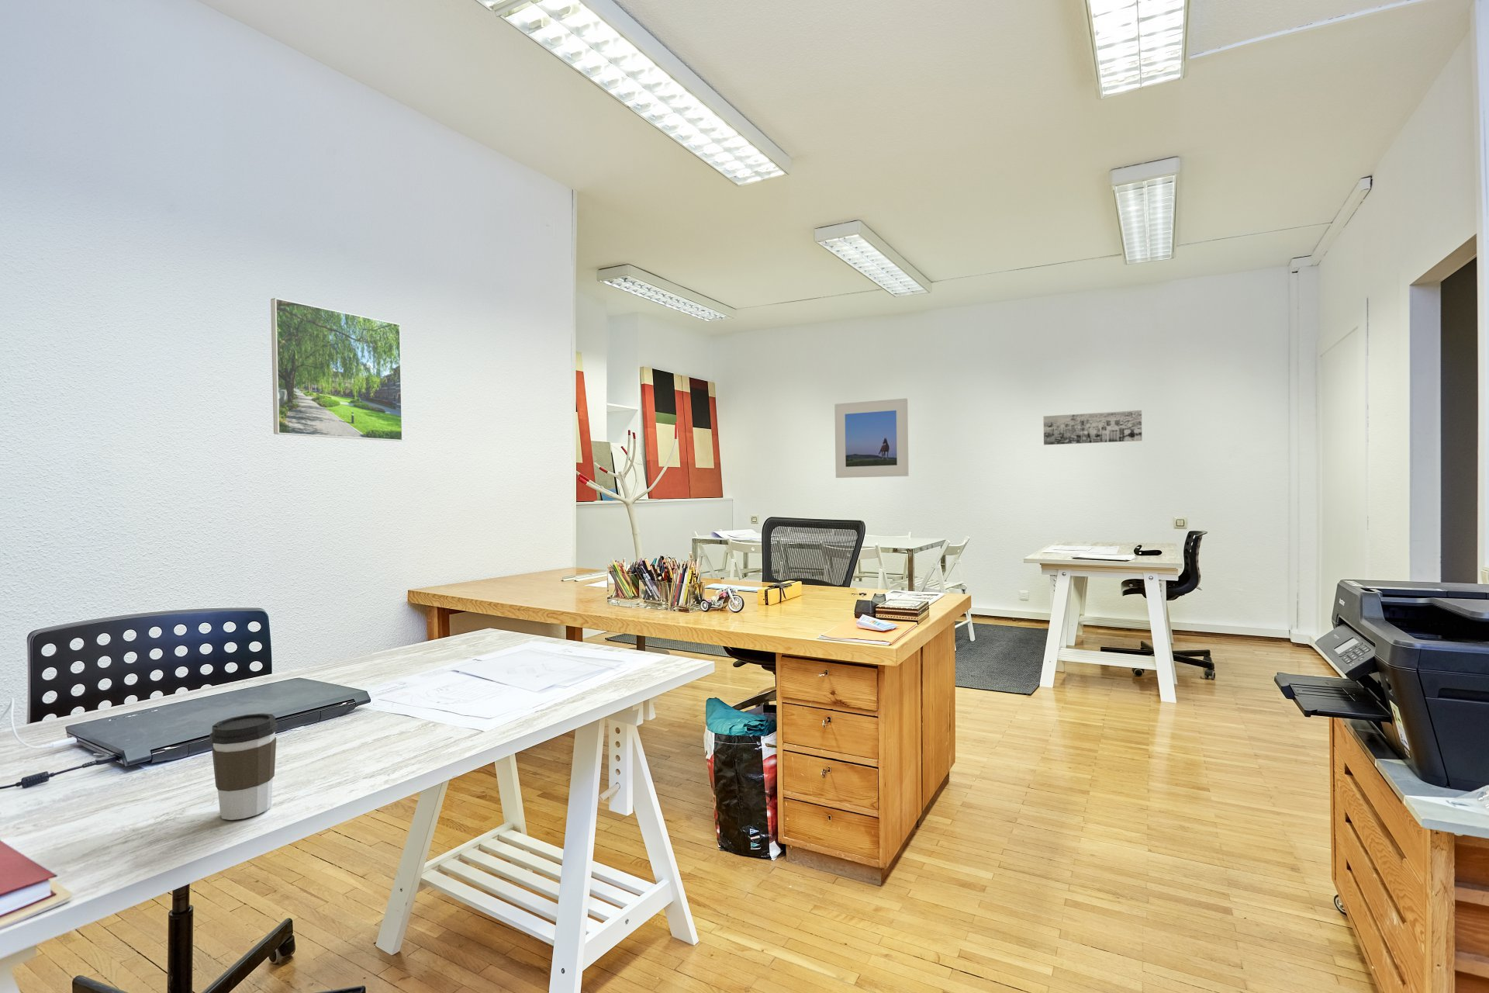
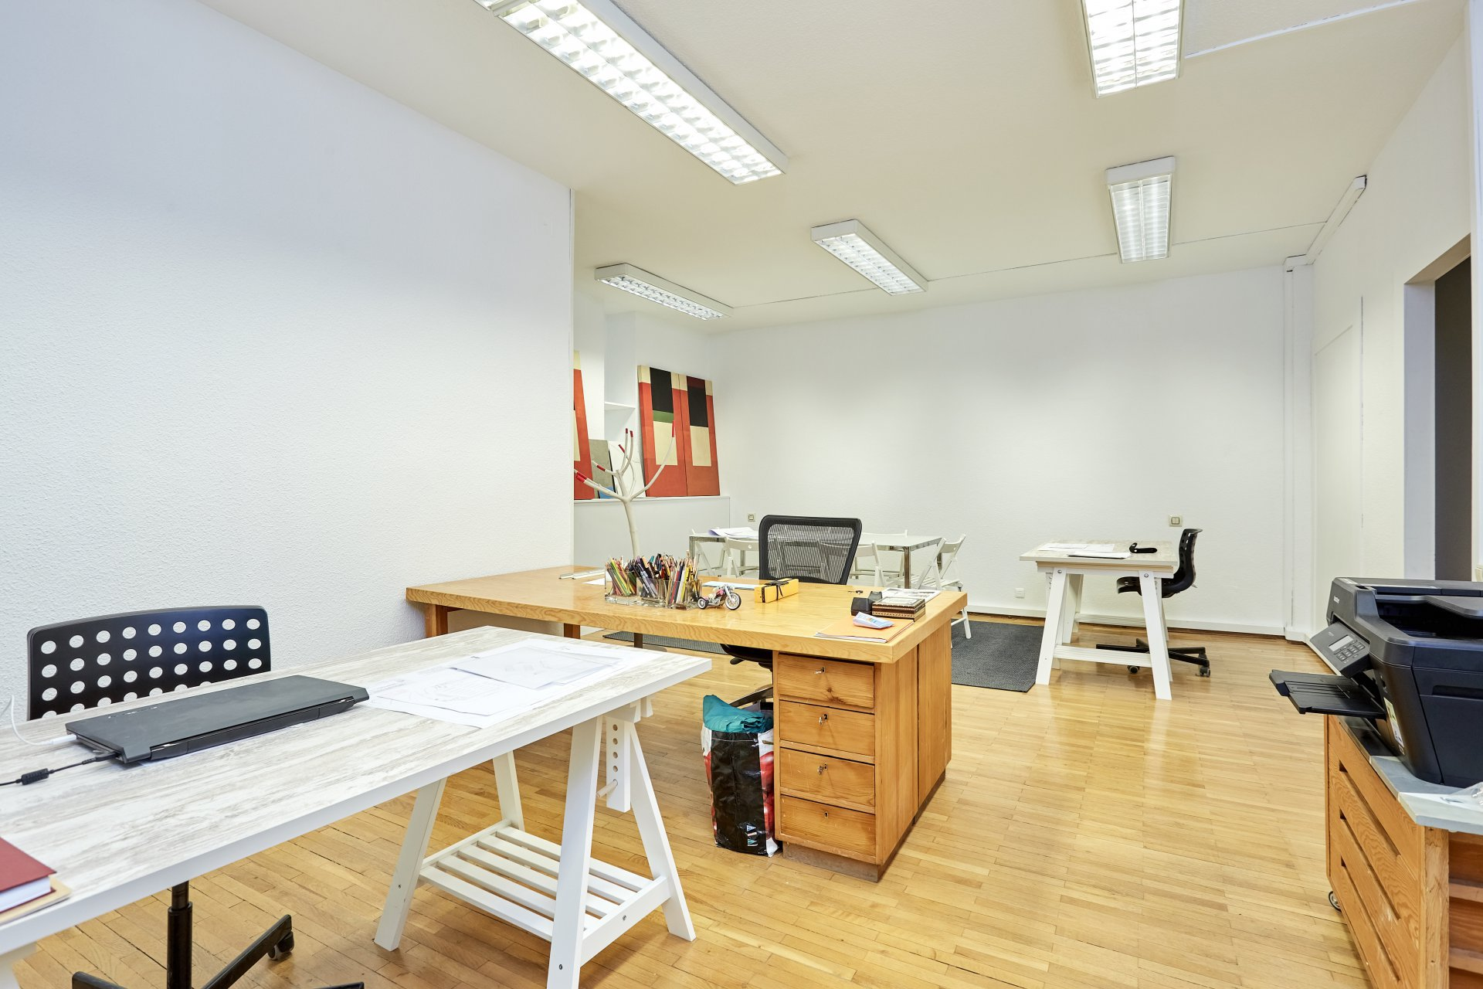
- coffee cup [208,713,279,821]
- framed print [270,297,403,442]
- wall art [1044,410,1143,446]
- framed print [833,397,910,479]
